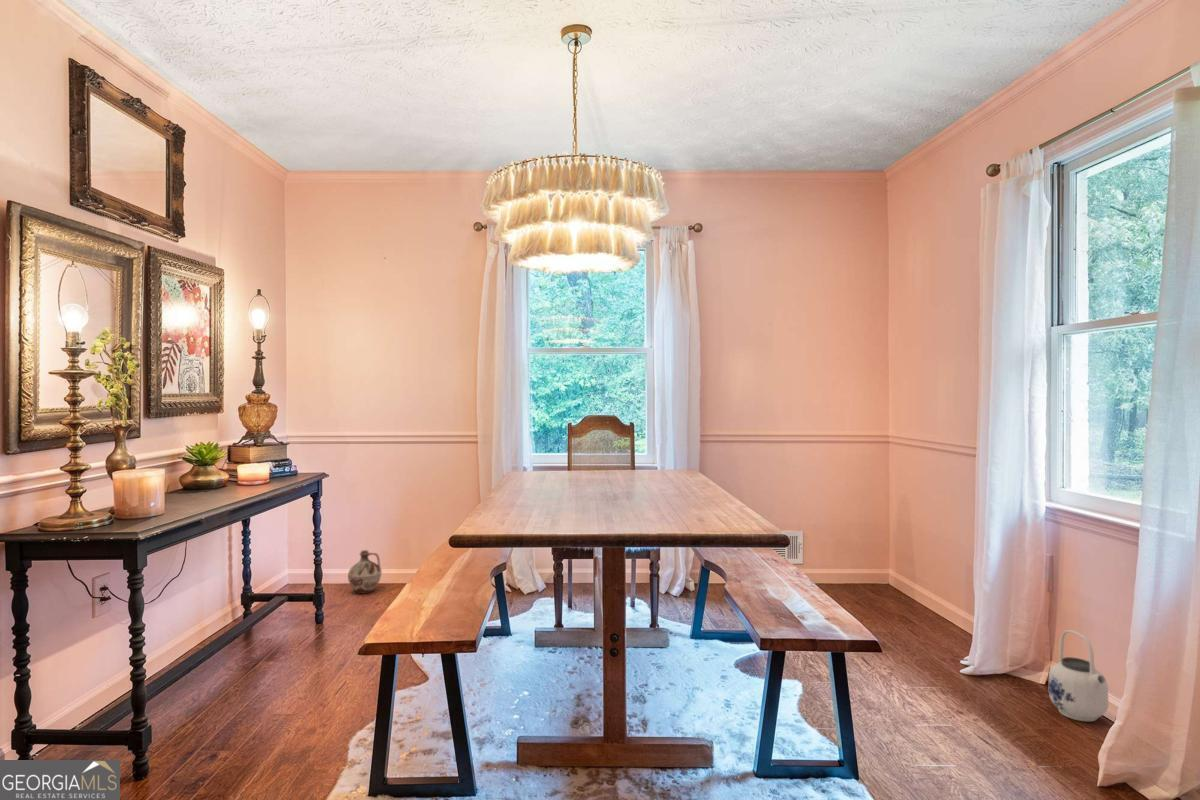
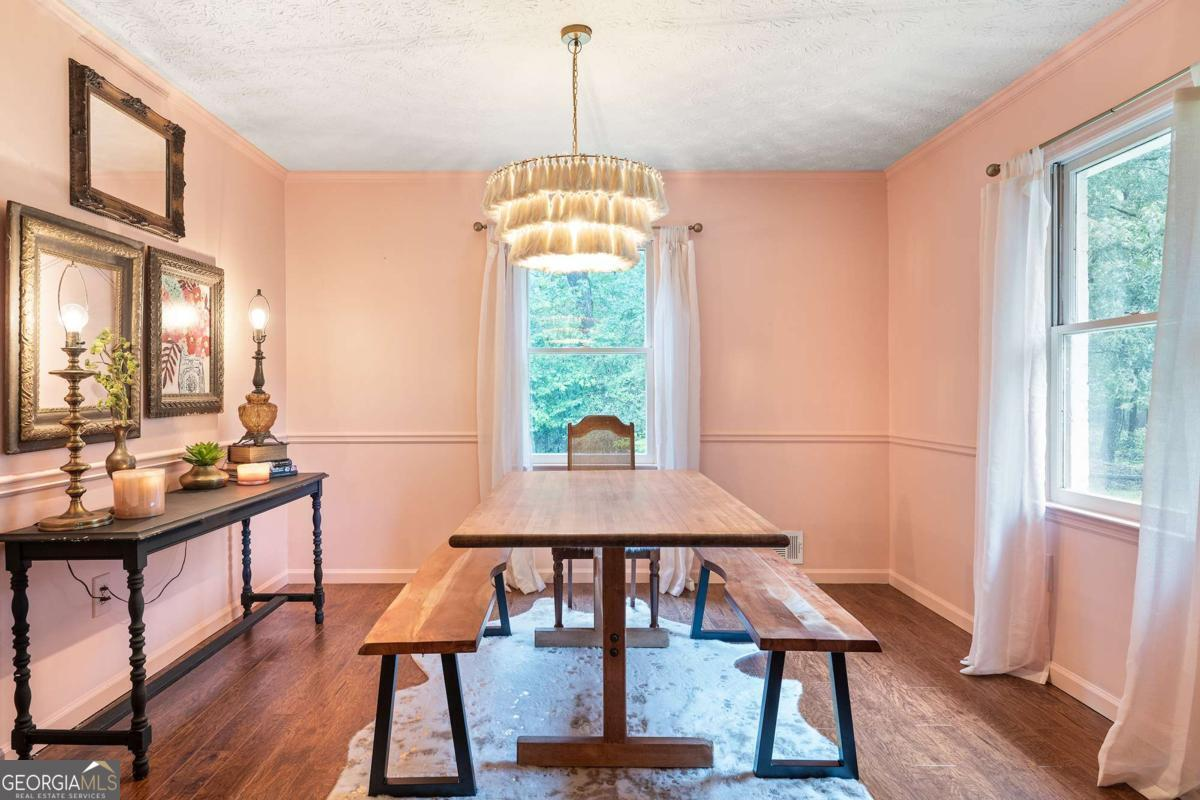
- ceramic jug [347,549,383,595]
- teapot [1048,629,1109,722]
